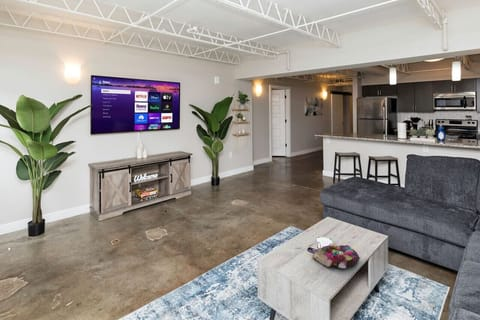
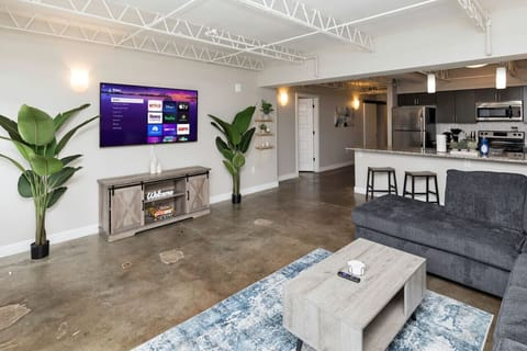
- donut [312,244,361,269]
